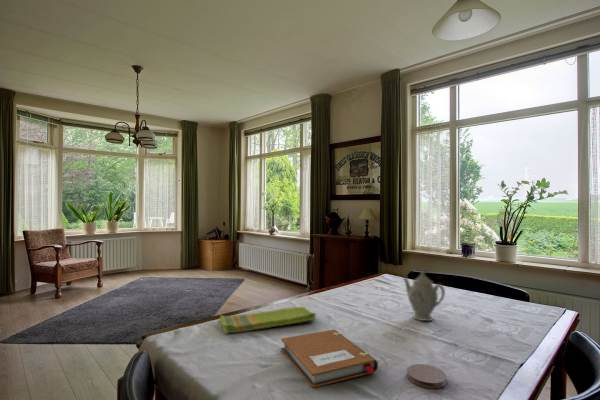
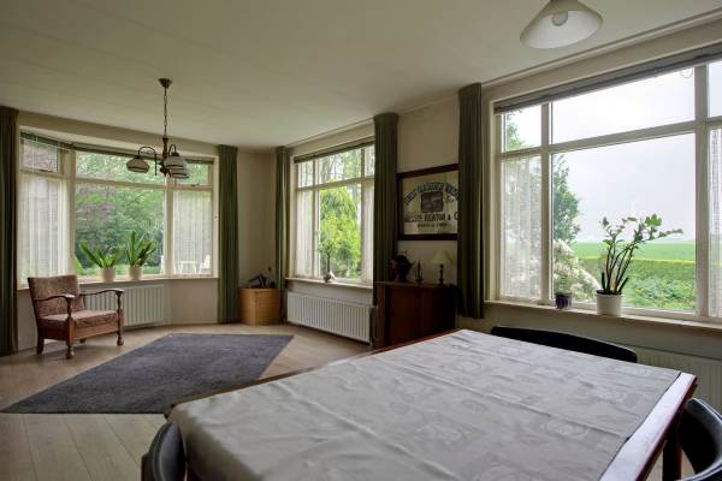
- coaster [406,363,447,389]
- dish towel [219,306,317,335]
- notebook [280,329,379,389]
- chinaware [401,269,446,322]
